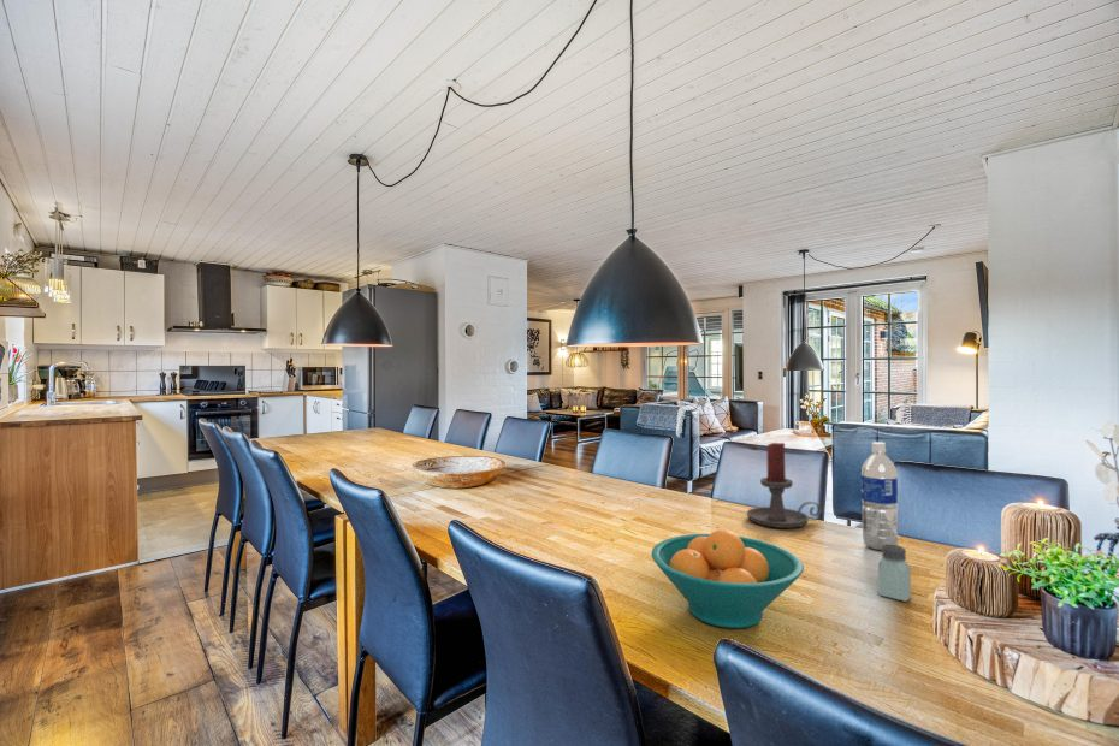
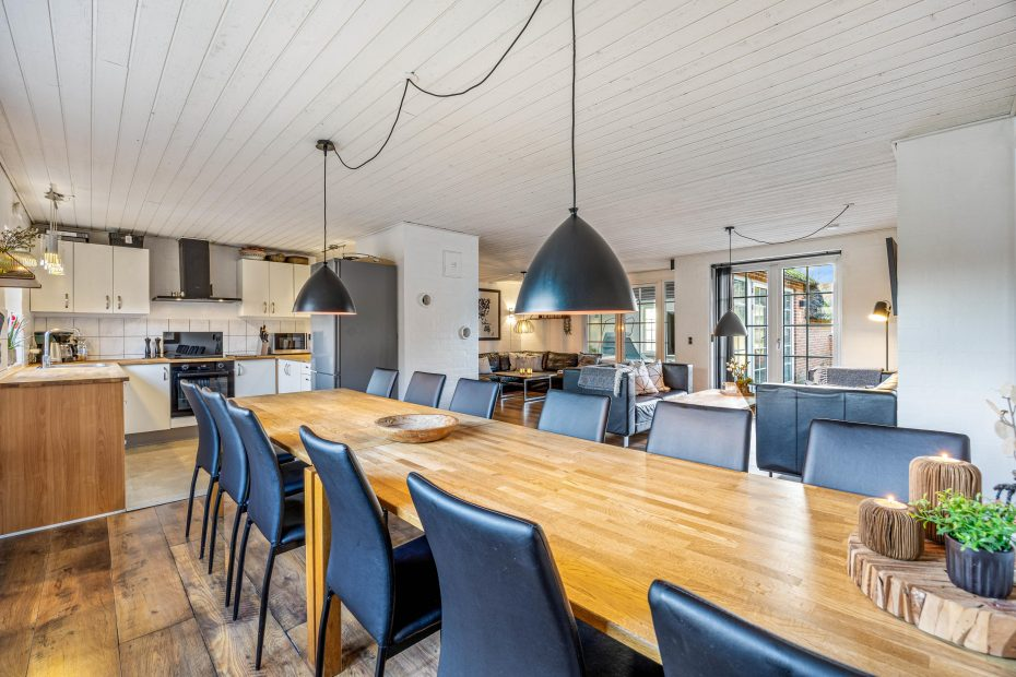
- water bottle [860,440,899,552]
- candle holder [746,442,822,529]
- saltshaker [877,545,912,603]
- fruit bowl [650,528,805,629]
